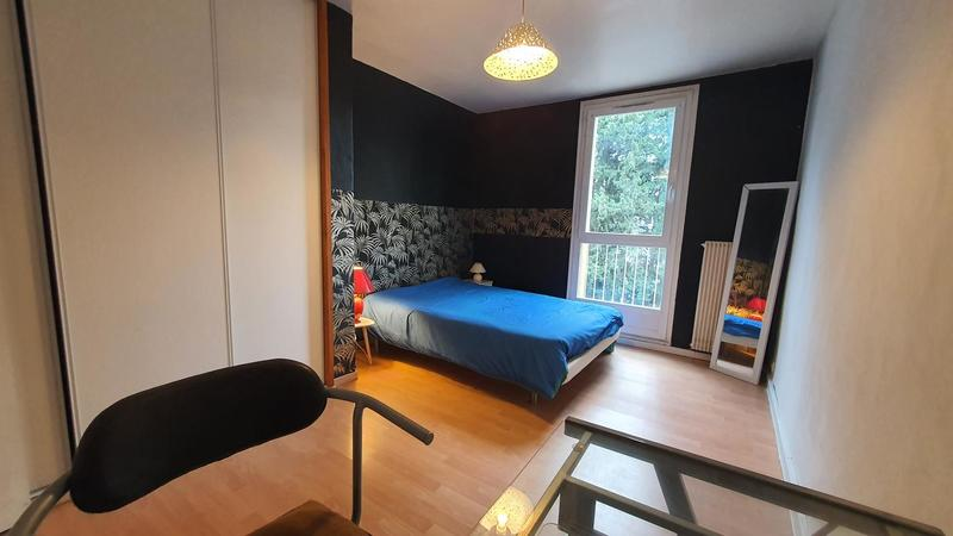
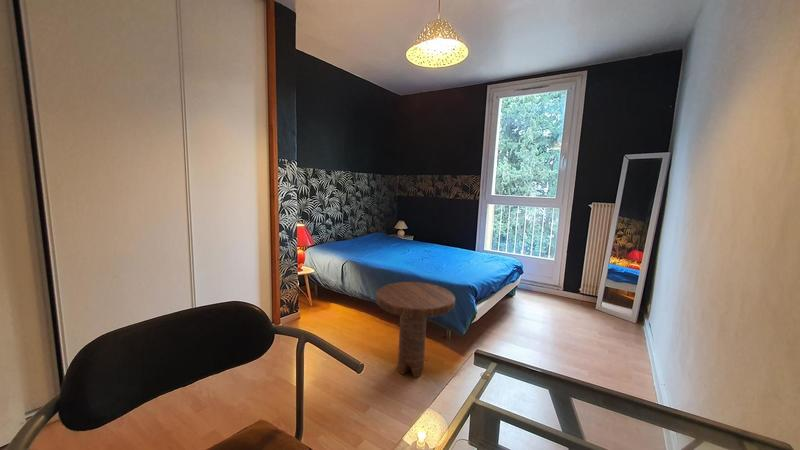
+ side table [375,281,456,379]
